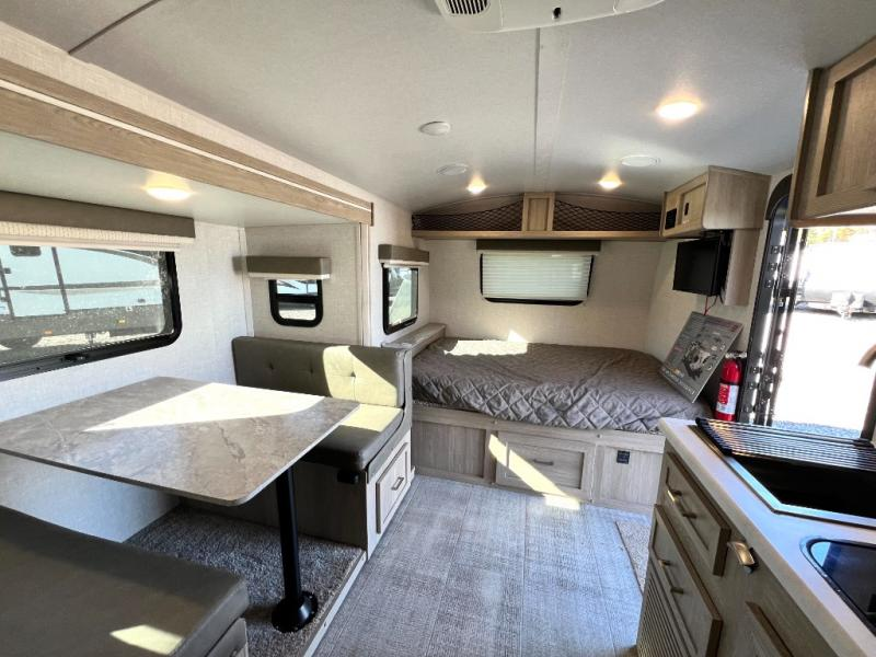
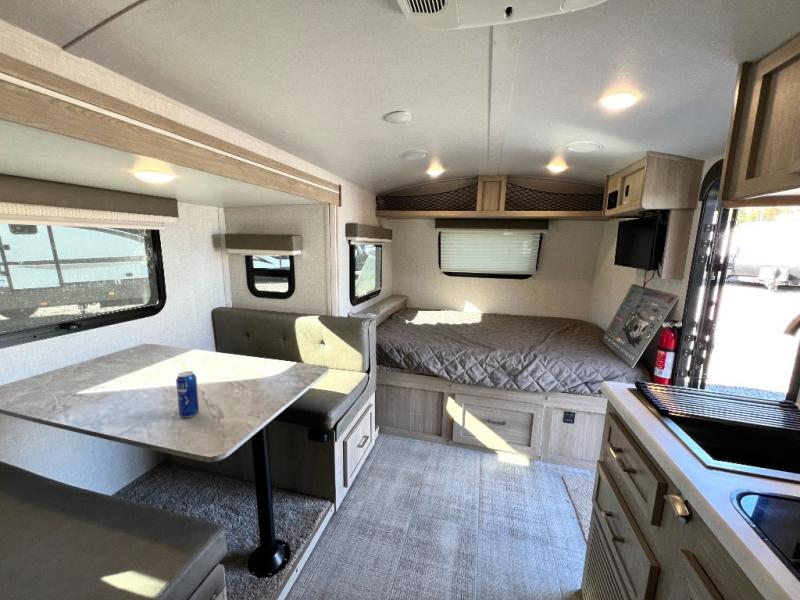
+ beverage can [175,370,200,419]
